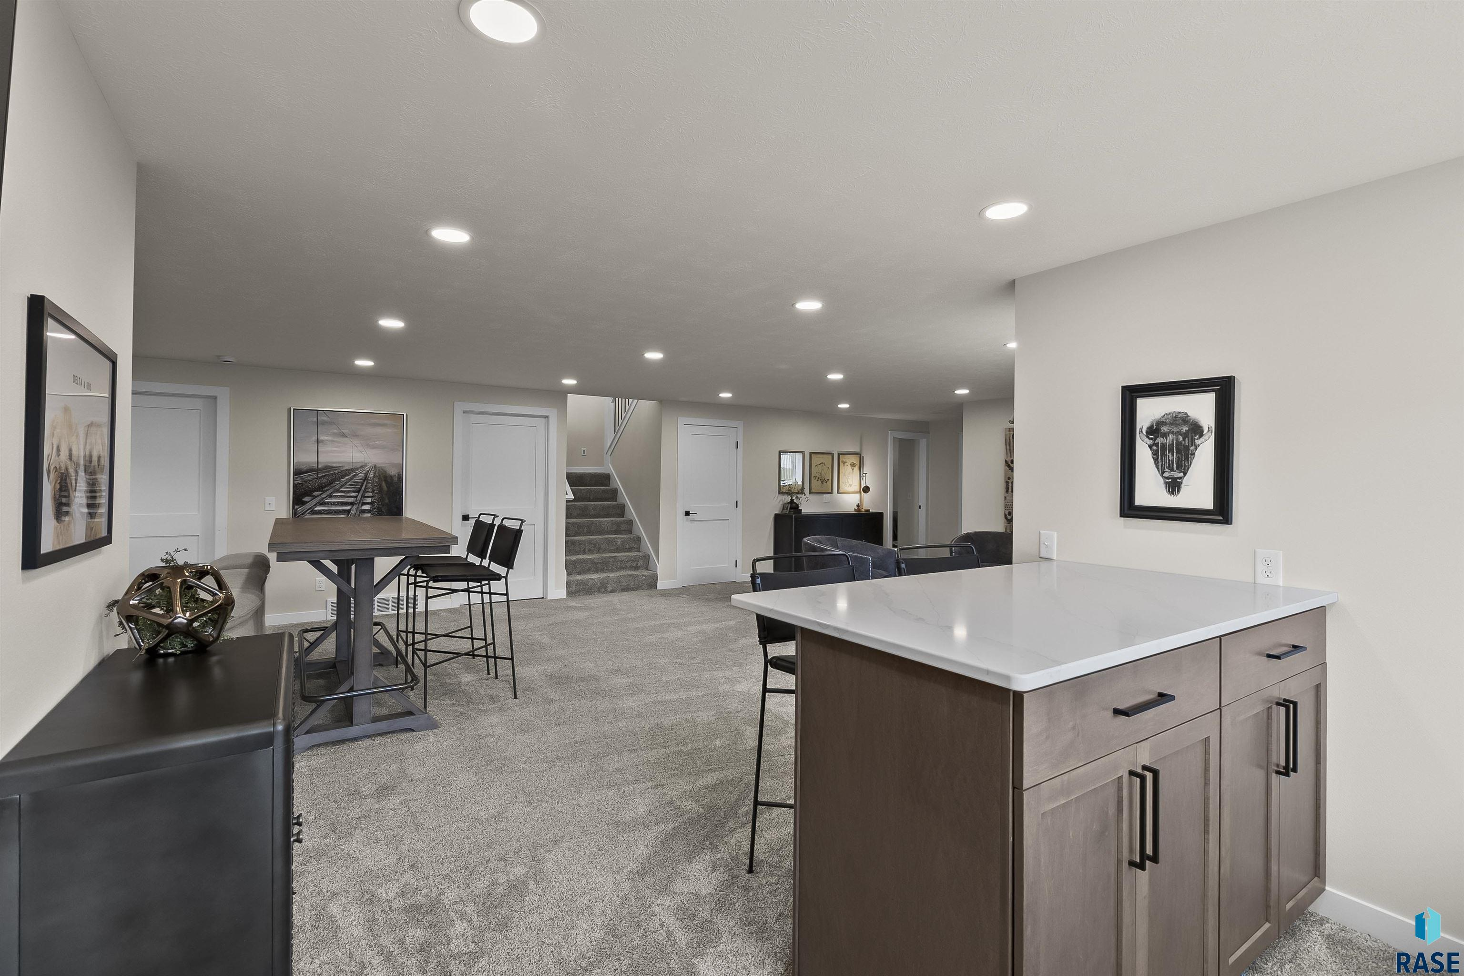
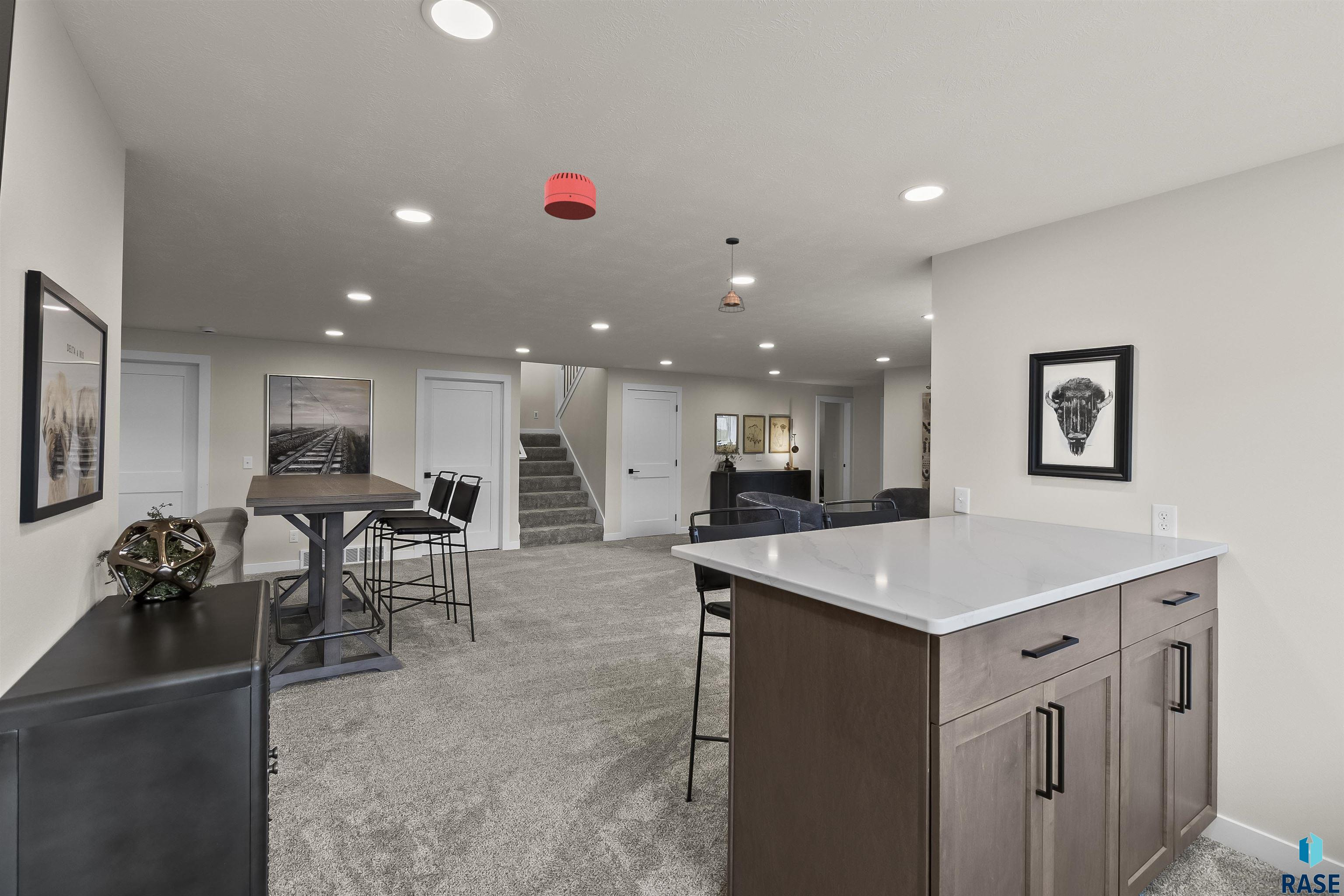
+ pendant light [718,237,745,313]
+ smoke detector [544,172,596,221]
